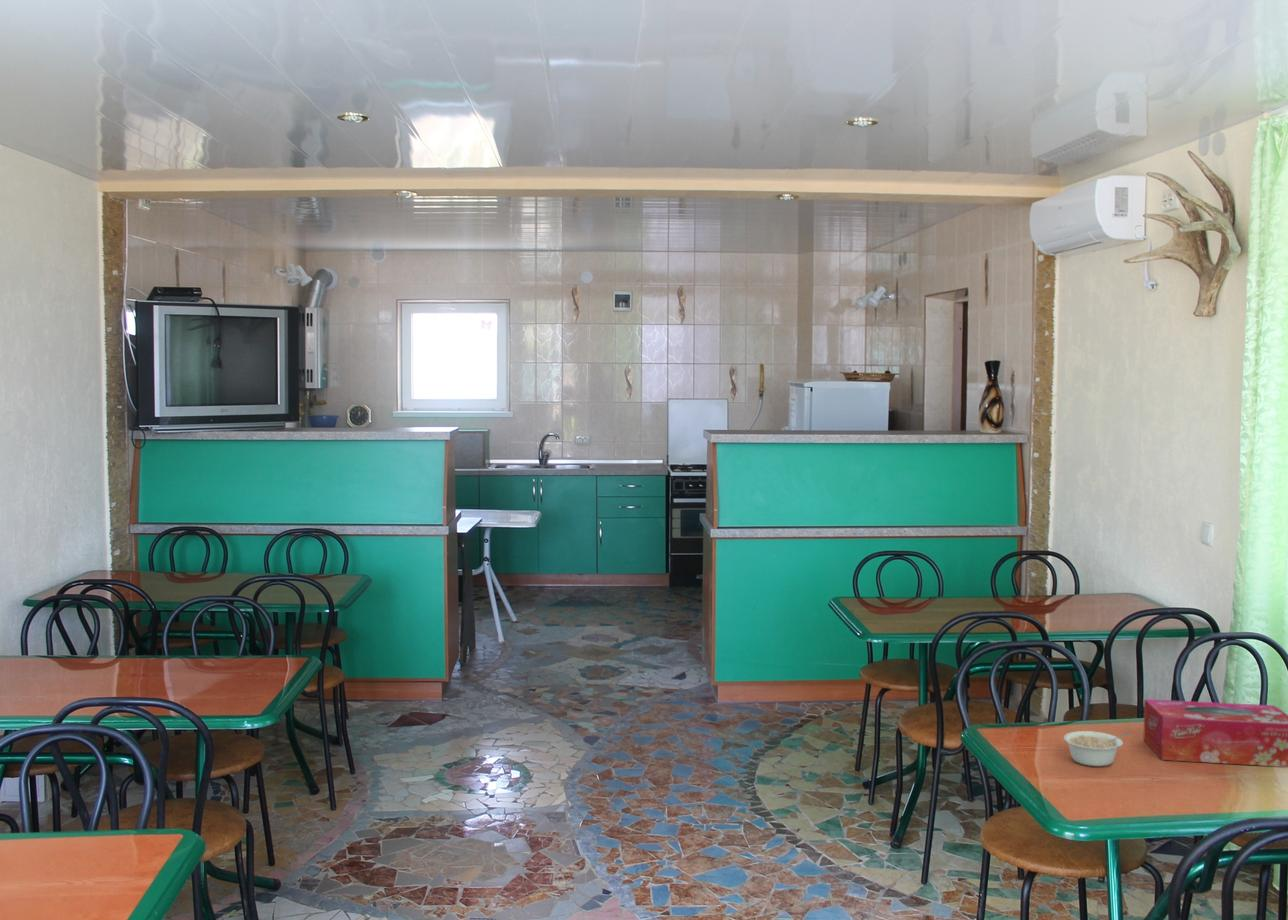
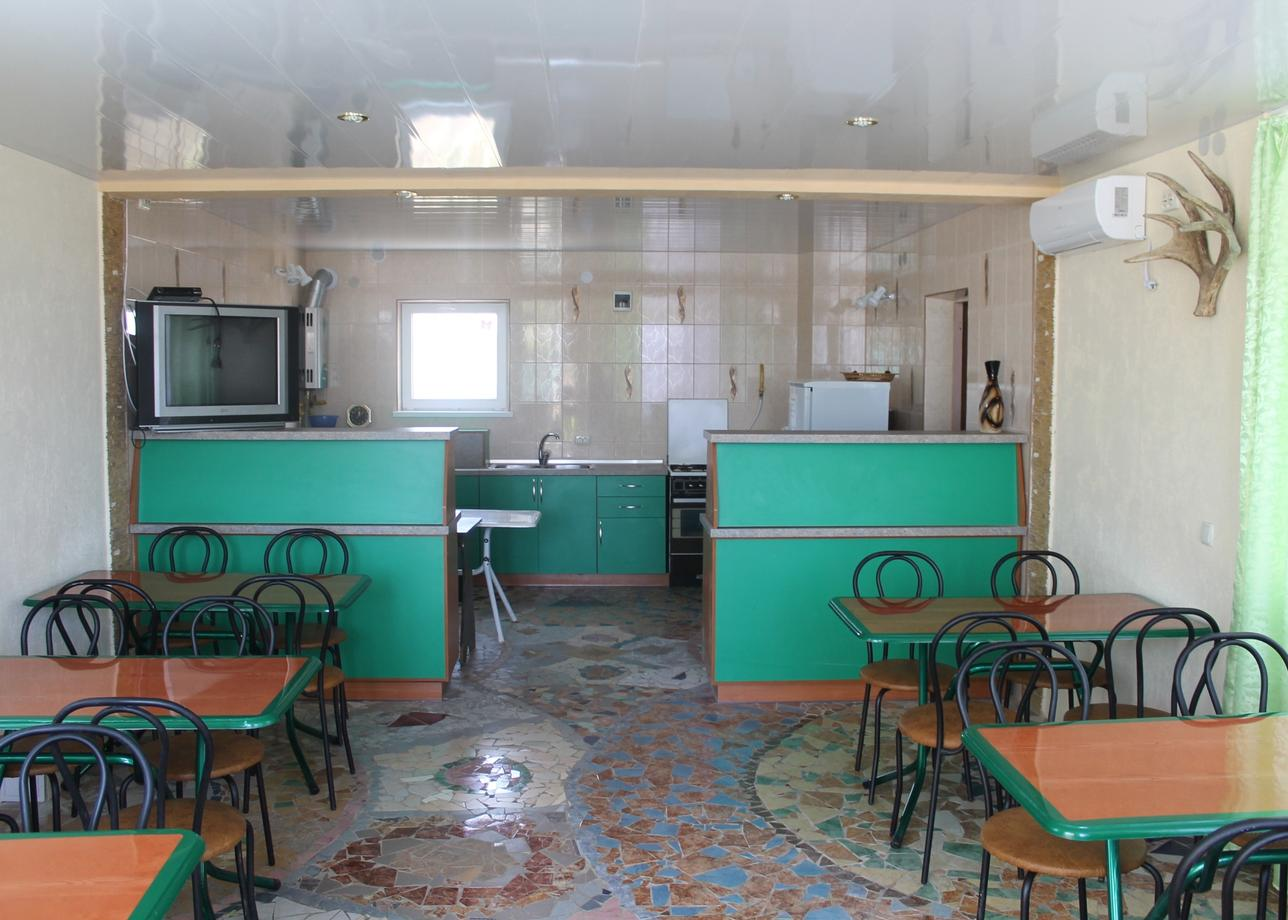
- legume [1063,730,1131,767]
- tissue box [1142,698,1288,768]
